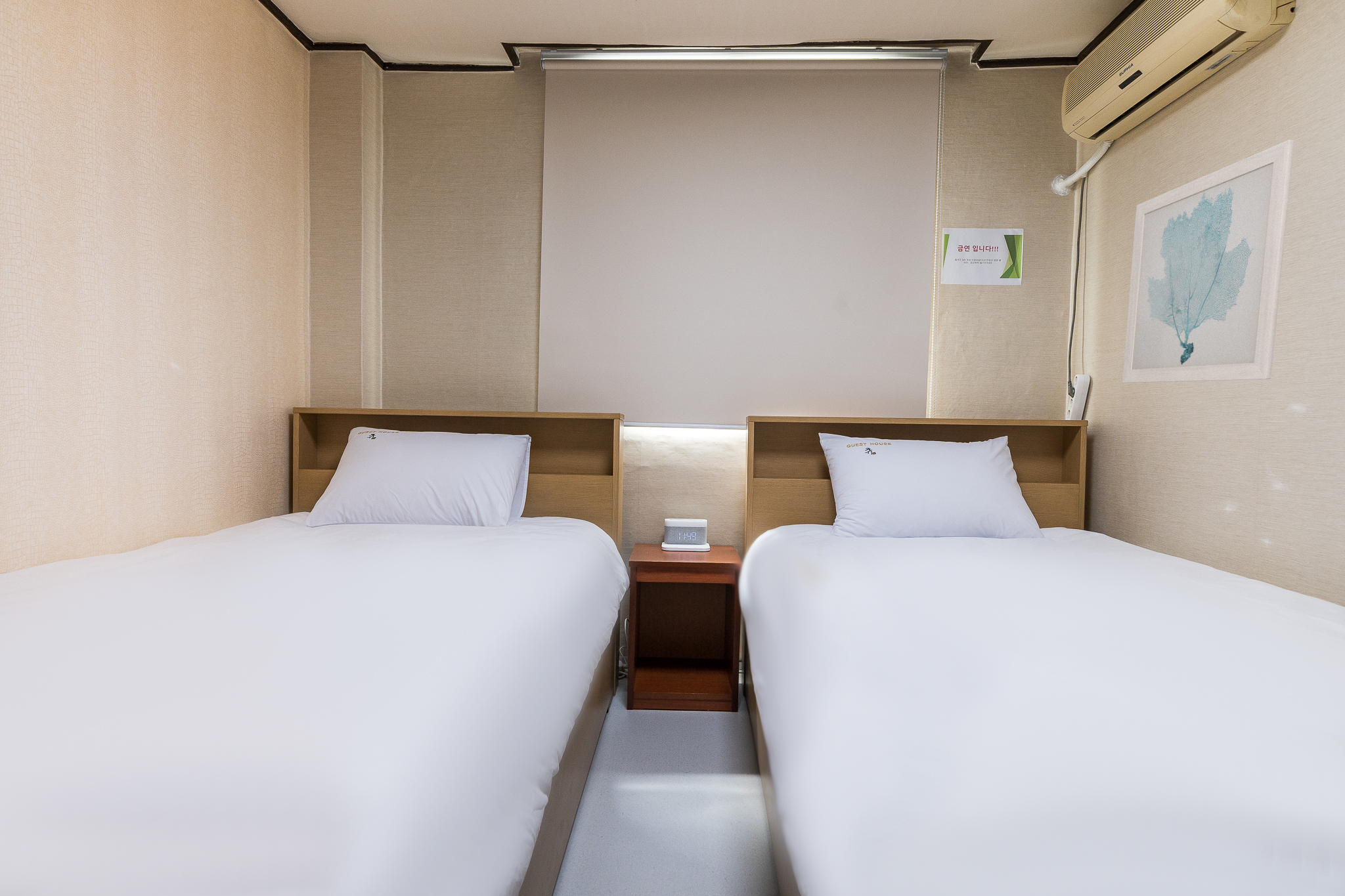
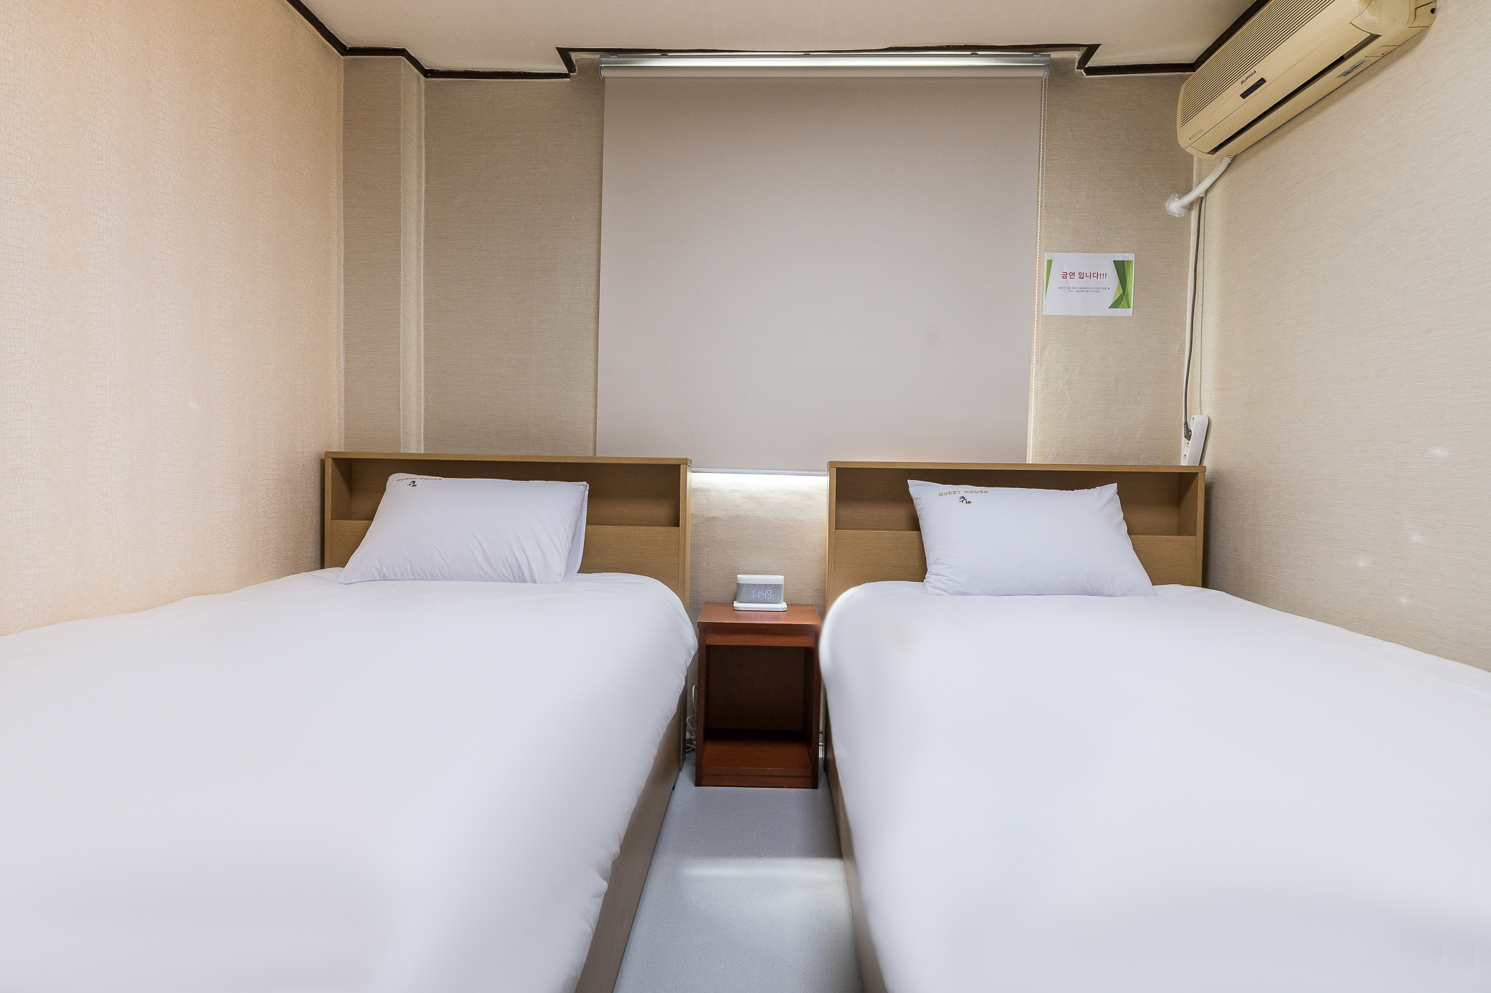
- wall art [1122,139,1294,383]
